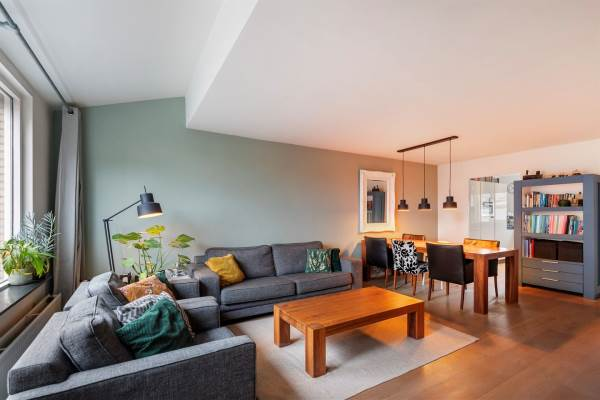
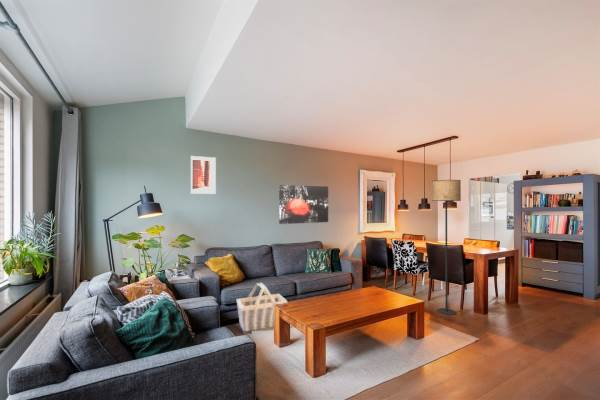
+ floor lamp [431,179,462,316]
+ wall art [190,155,217,195]
+ wall art [278,184,329,225]
+ basket [236,281,288,335]
